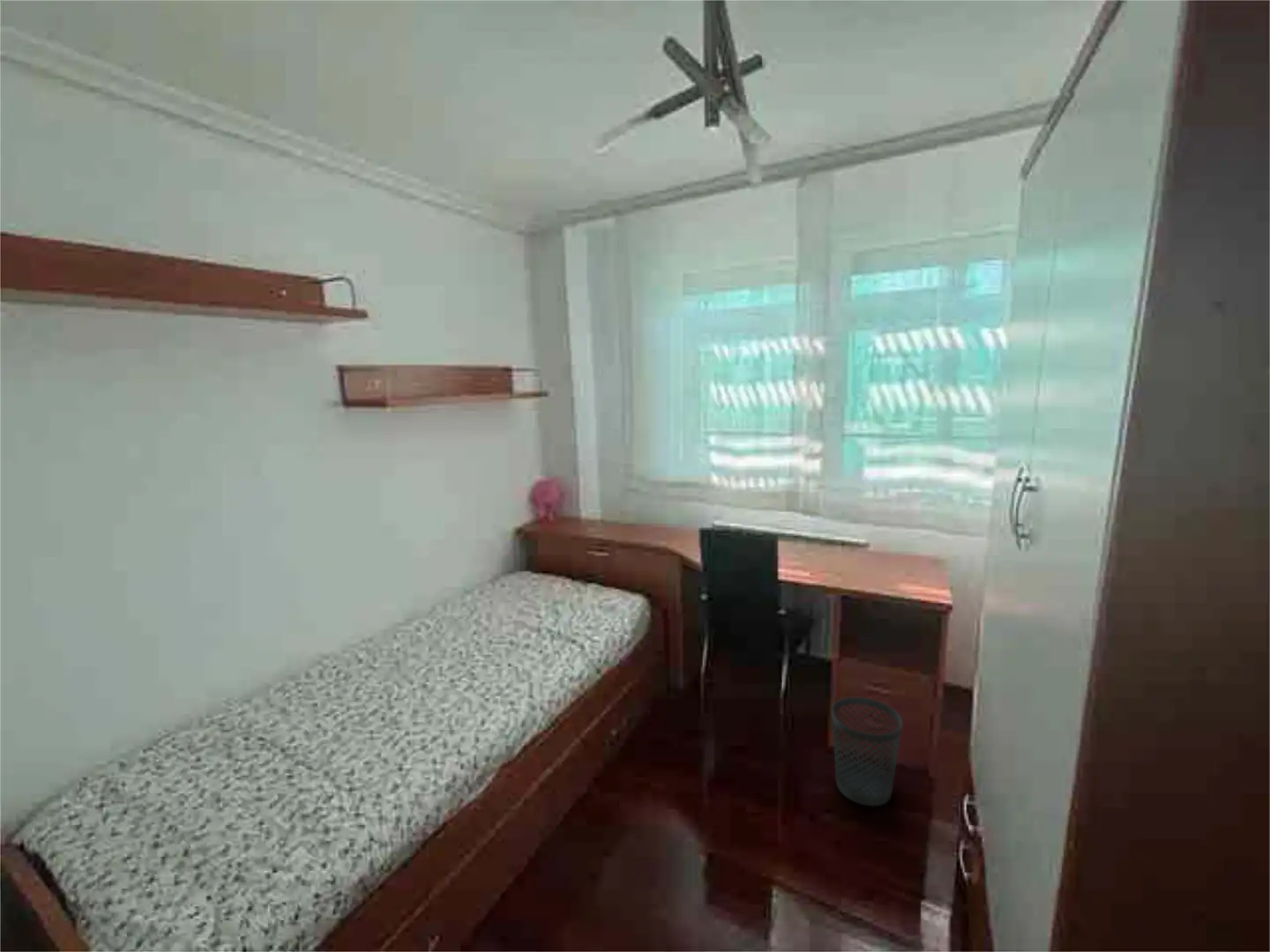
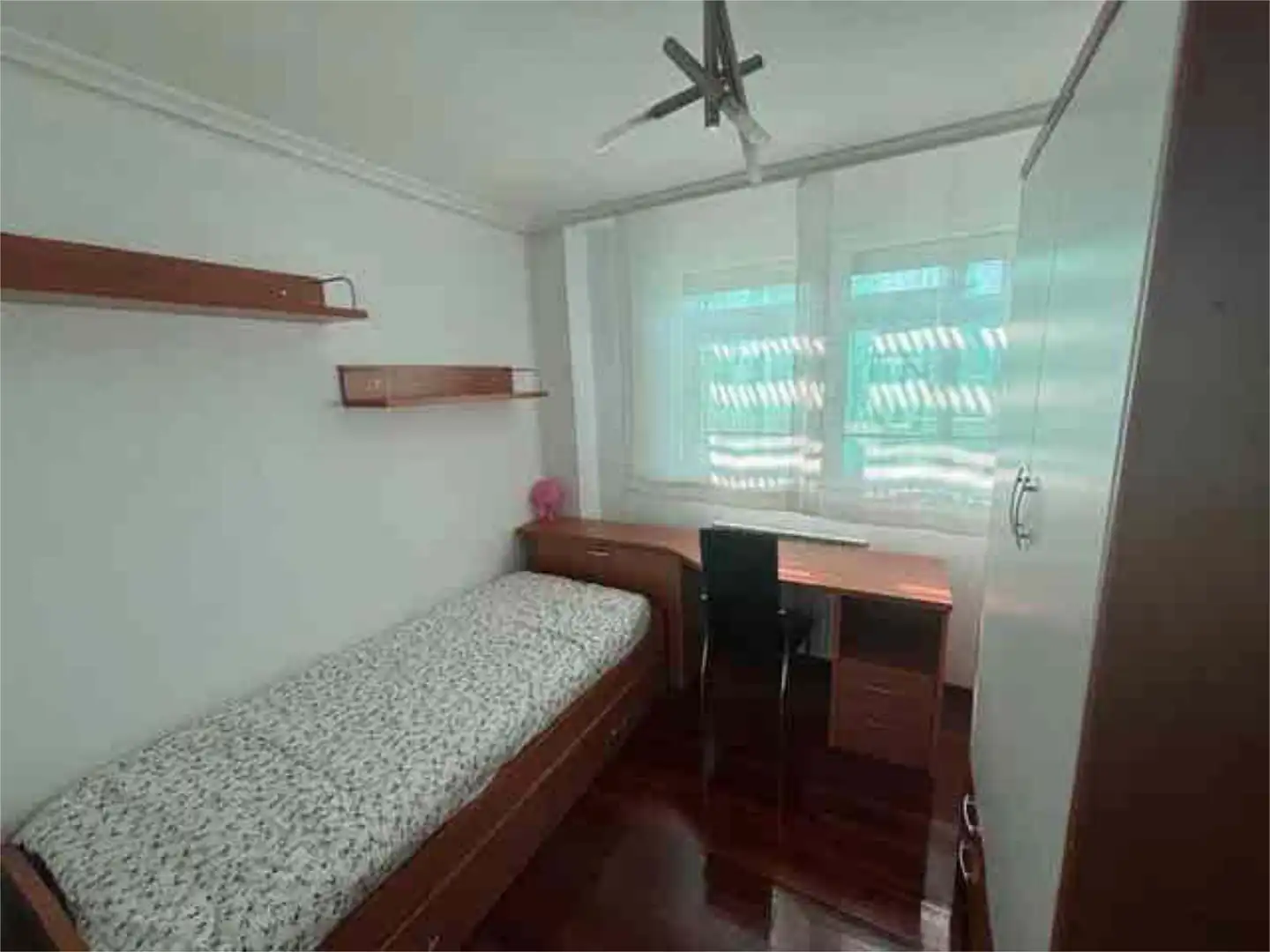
- wastebasket [831,696,903,807]
